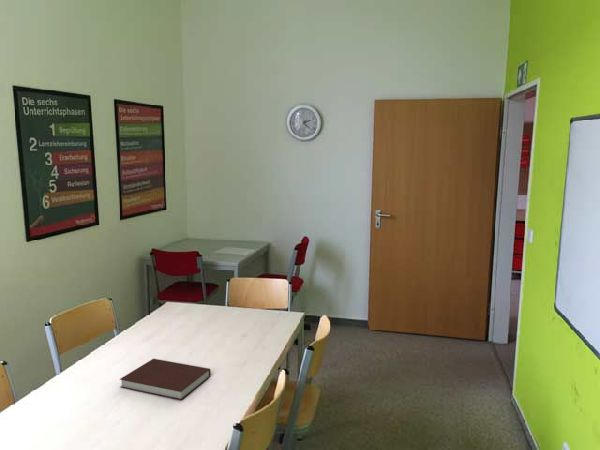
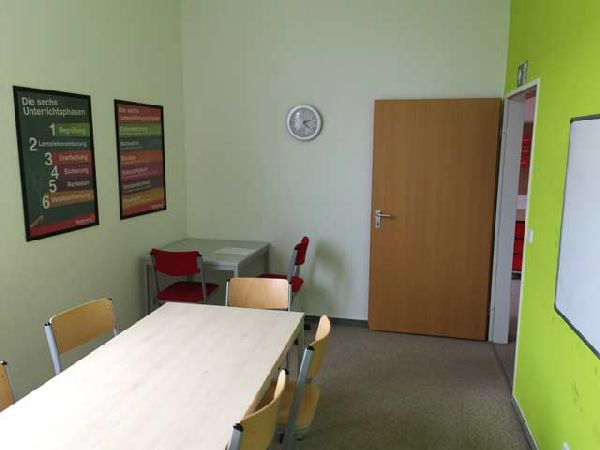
- notebook [119,358,212,401]
